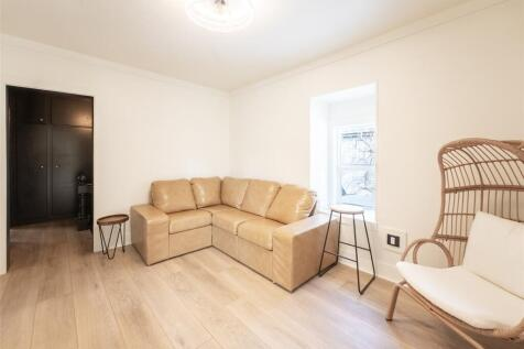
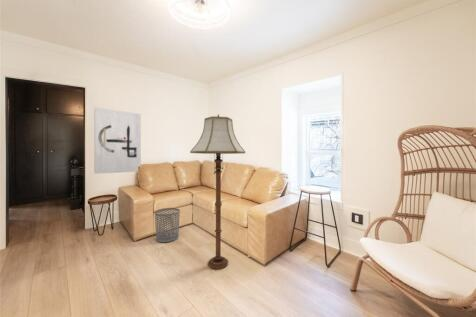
+ waste bin [154,207,181,243]
+ floor lamp [189,113,246,270]
+ wall art [93,107,142,175]
